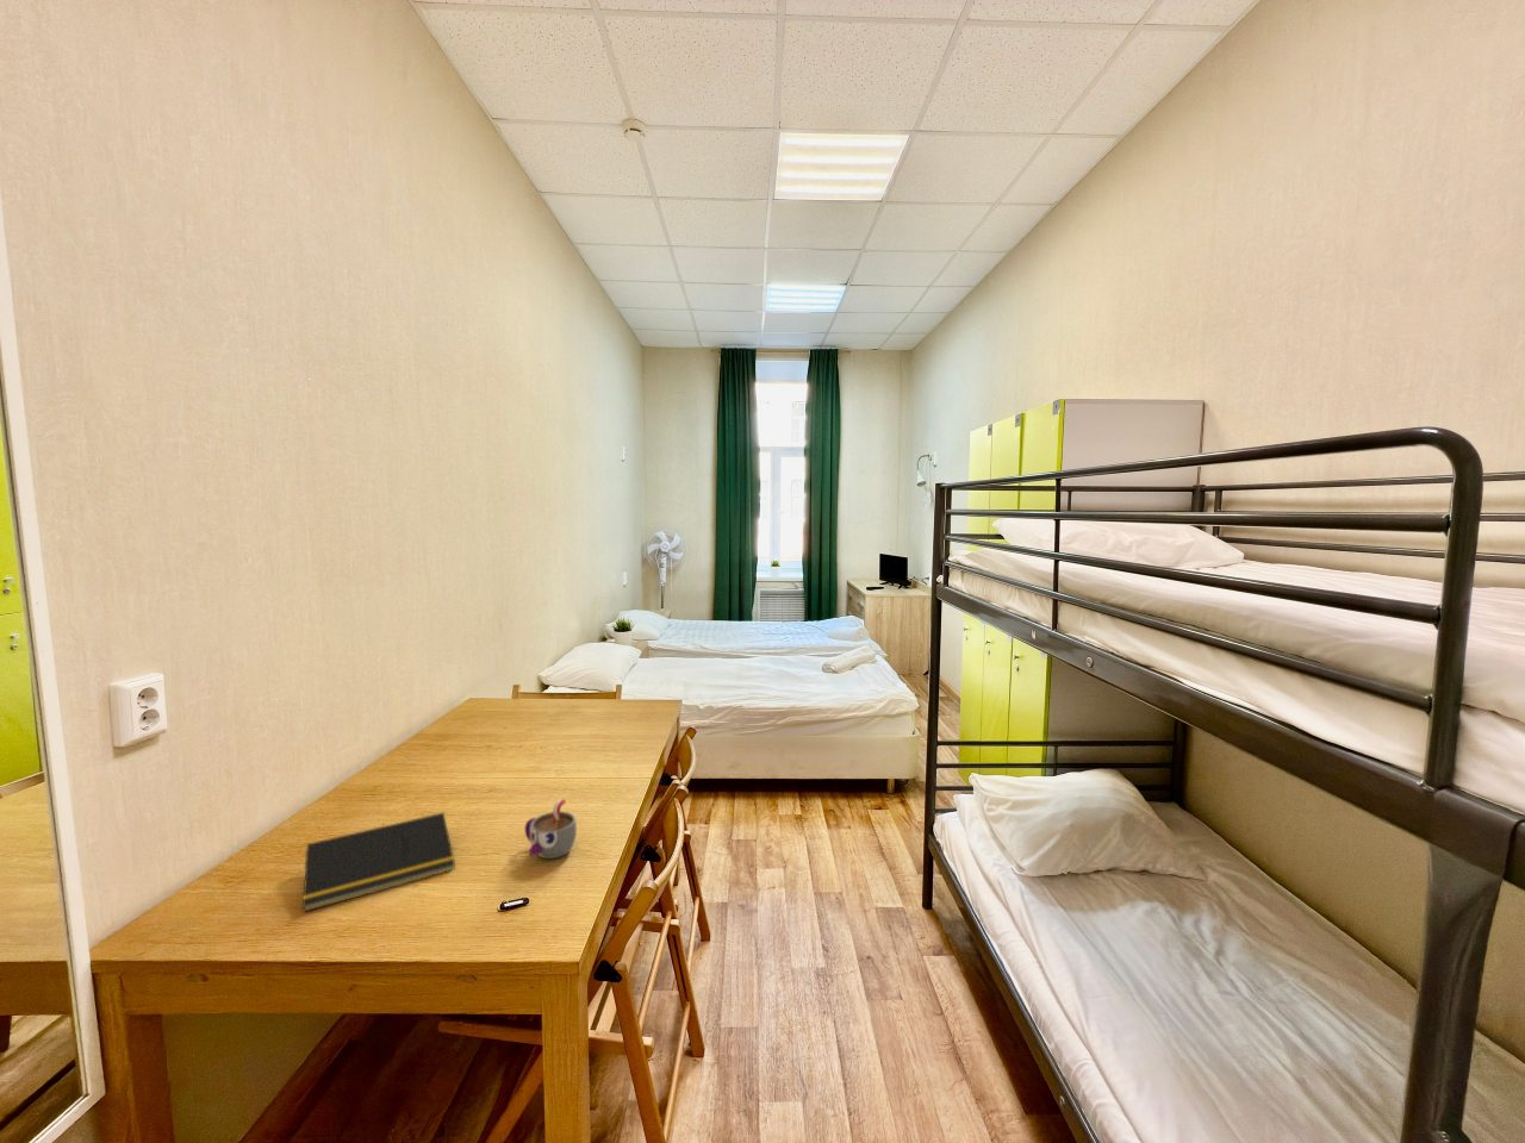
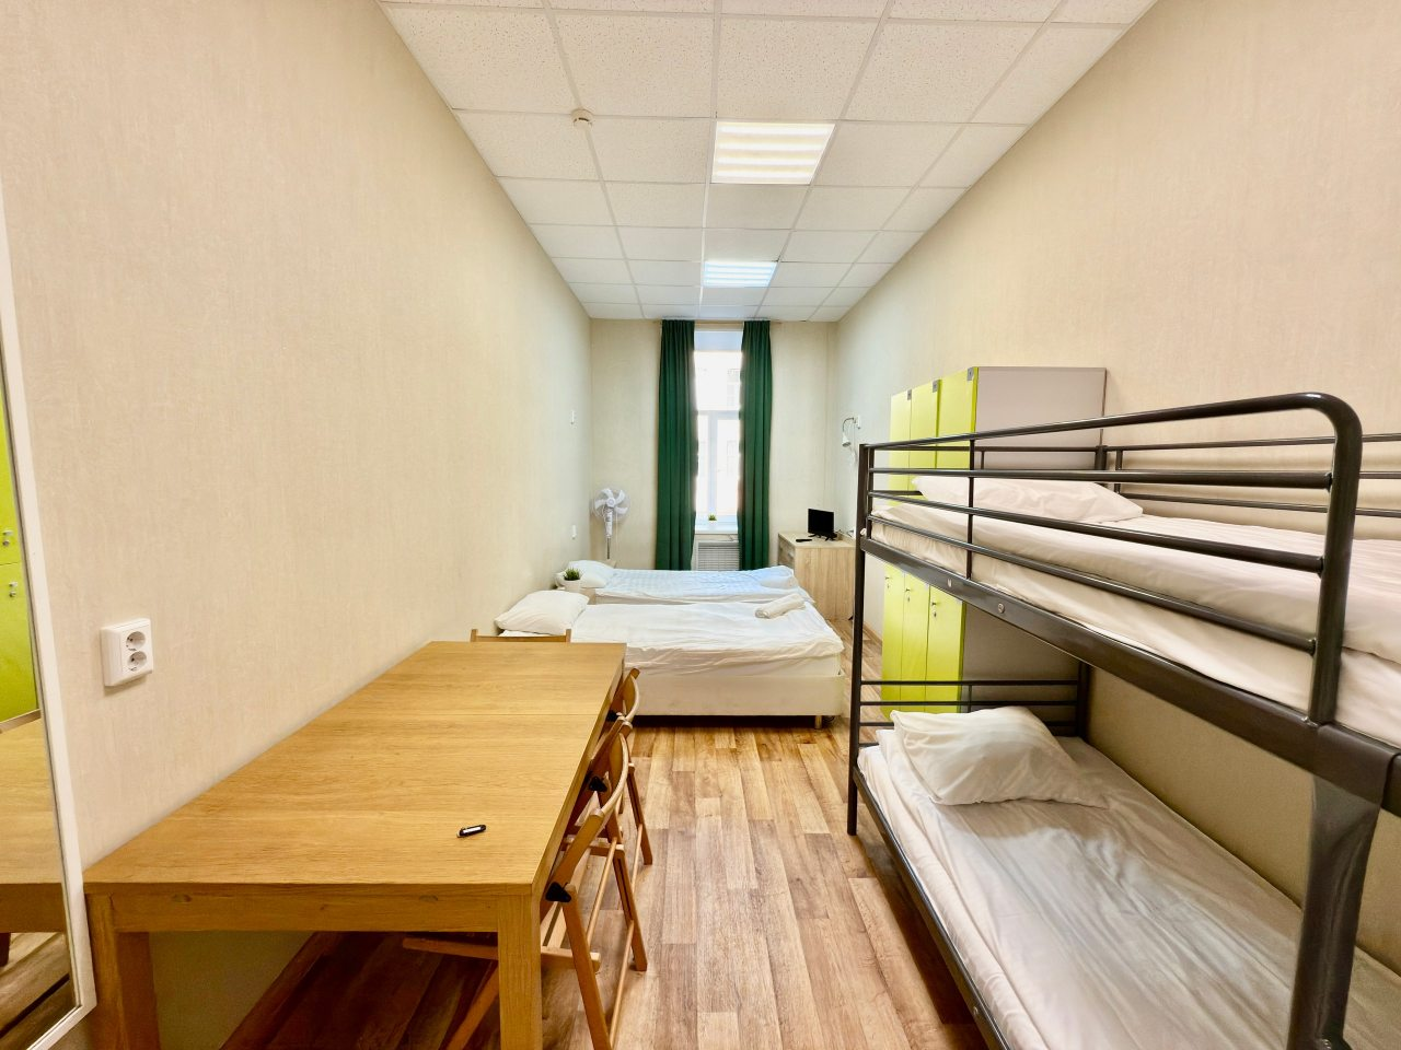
- mug [525,797,578,860]
- notepad [301,810,456,914]
